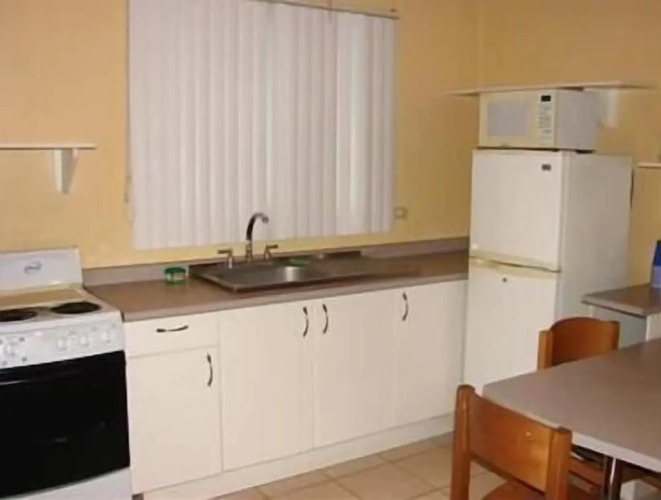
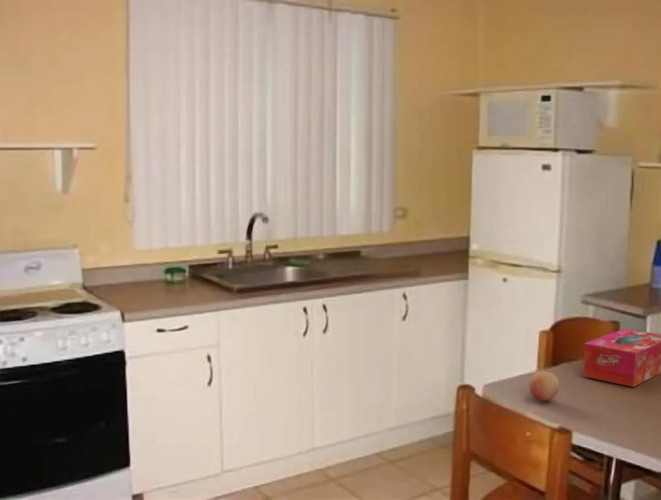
+ fruit [528,370,561,402]
+ tissue box [582,327,661,388]
